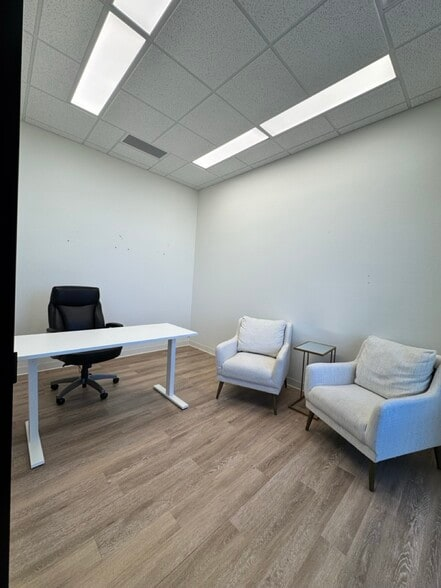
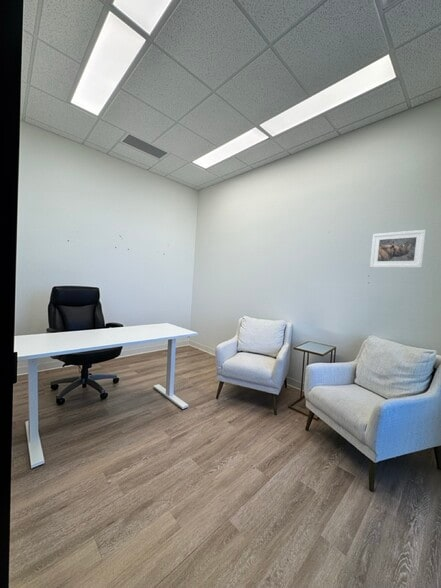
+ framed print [369,229,427,269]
